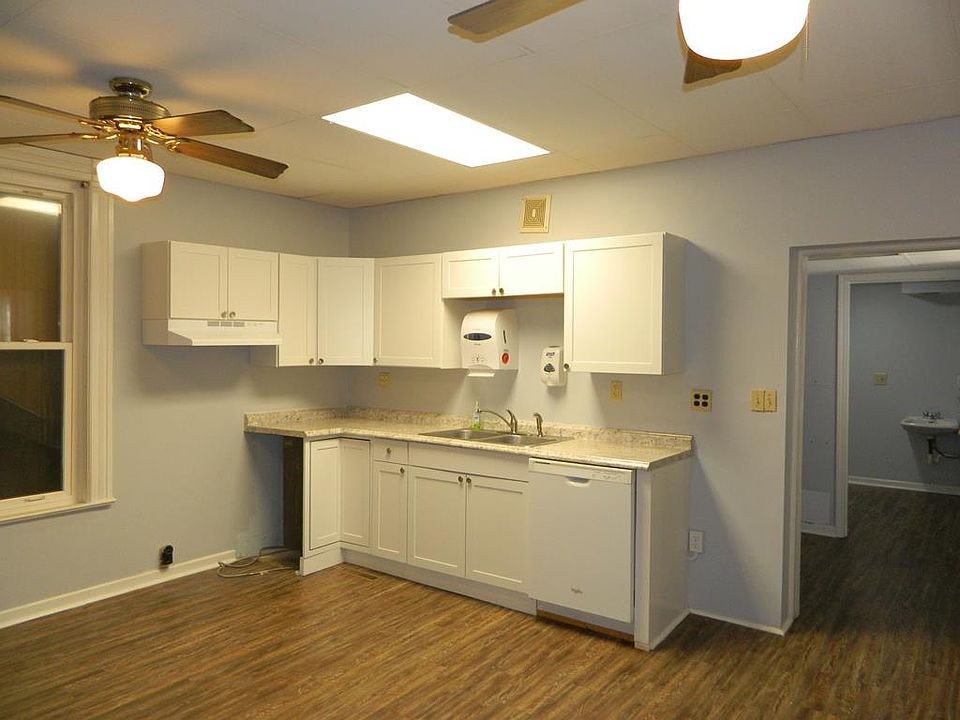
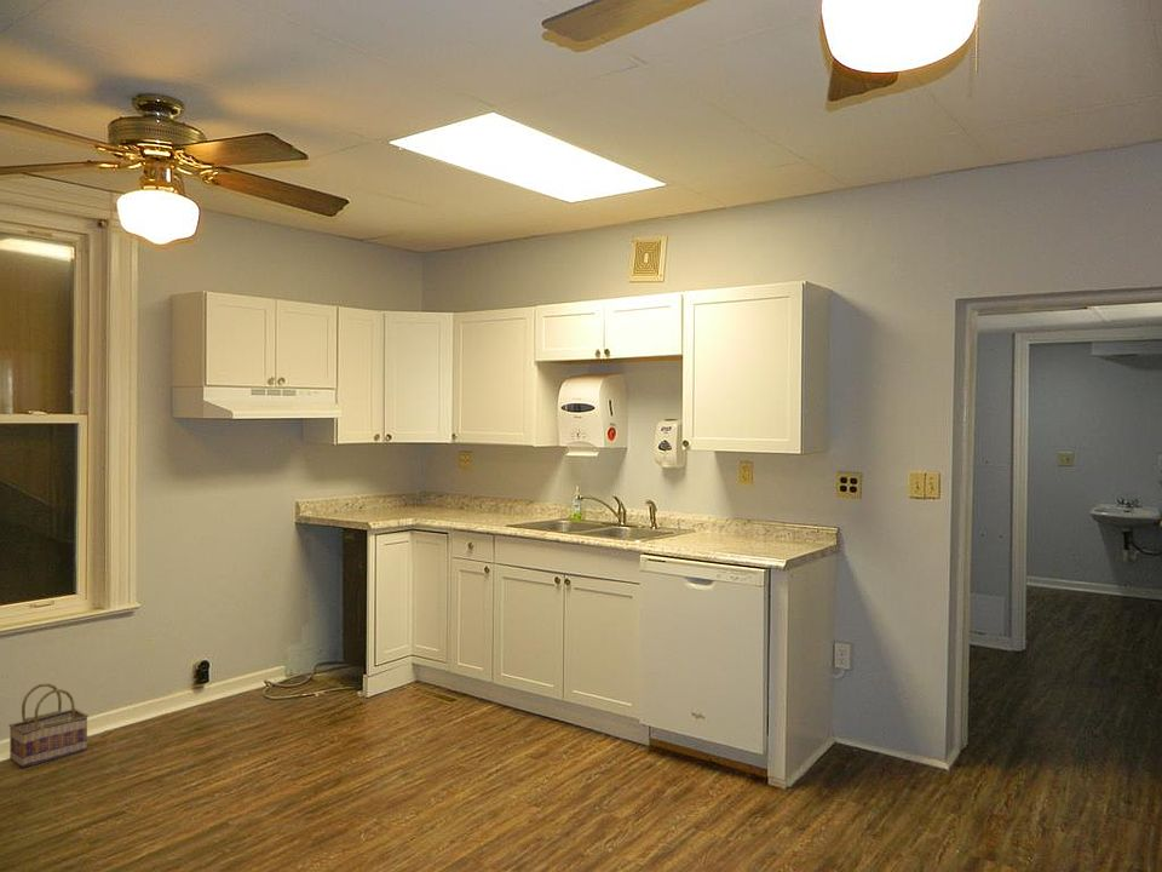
+ basket [7,682,90,768]
